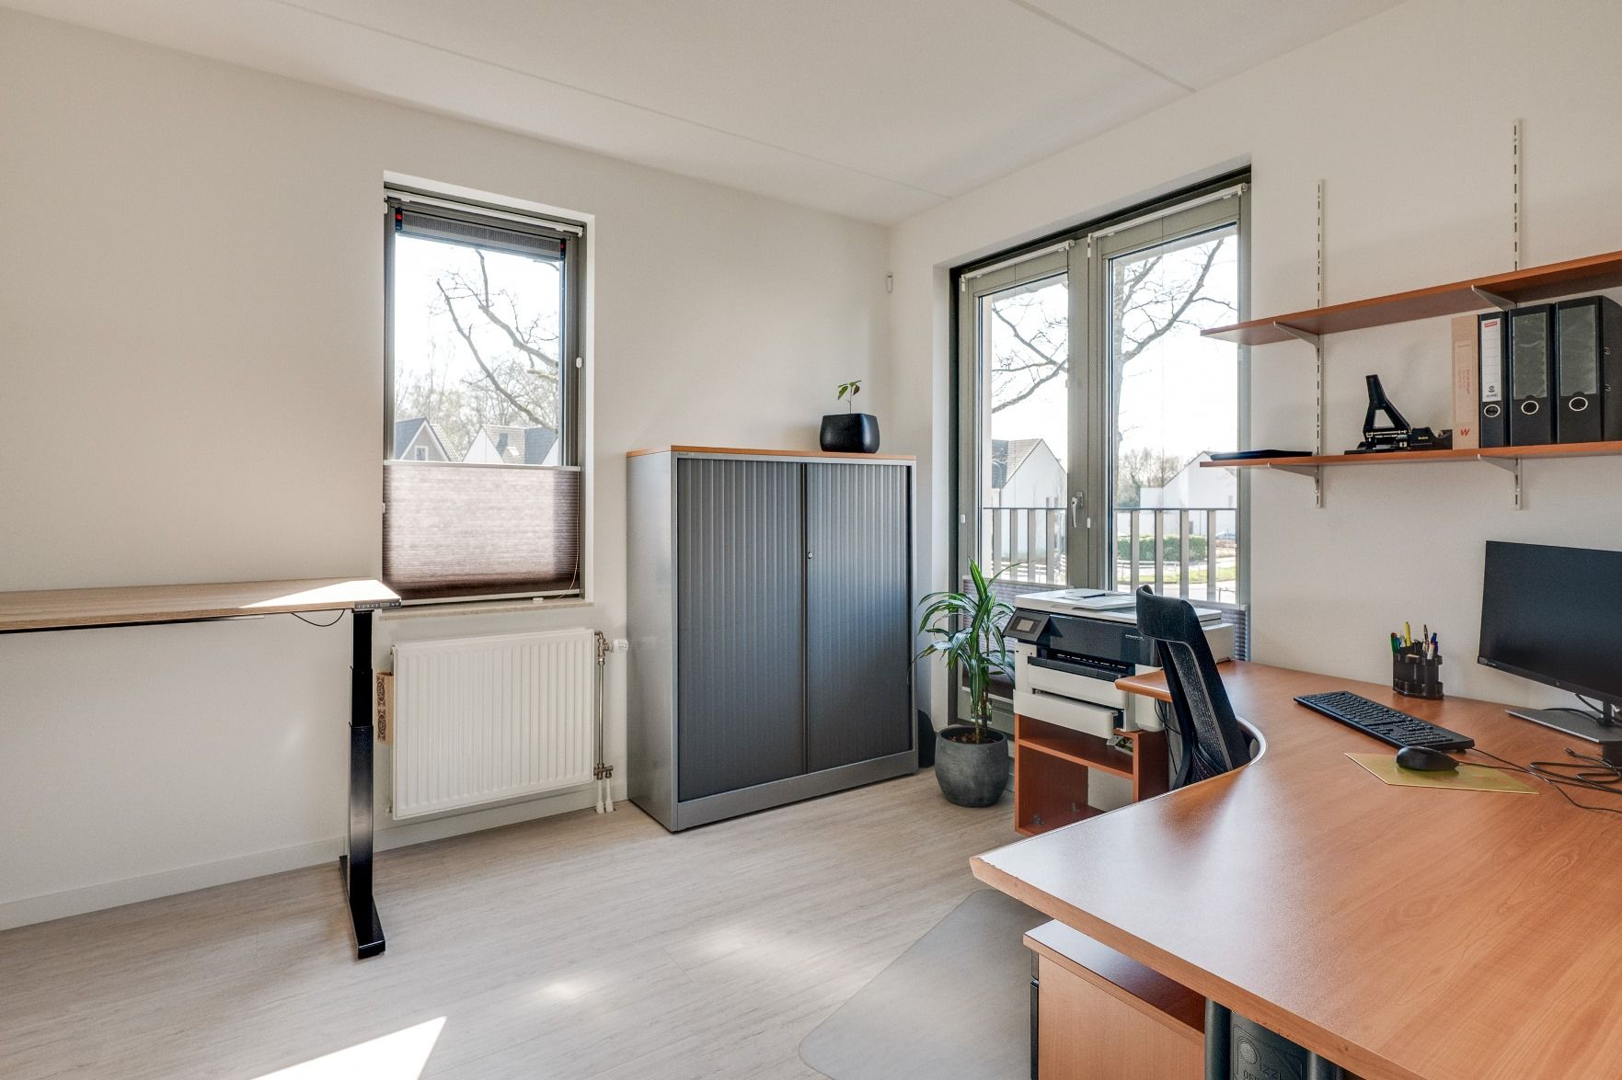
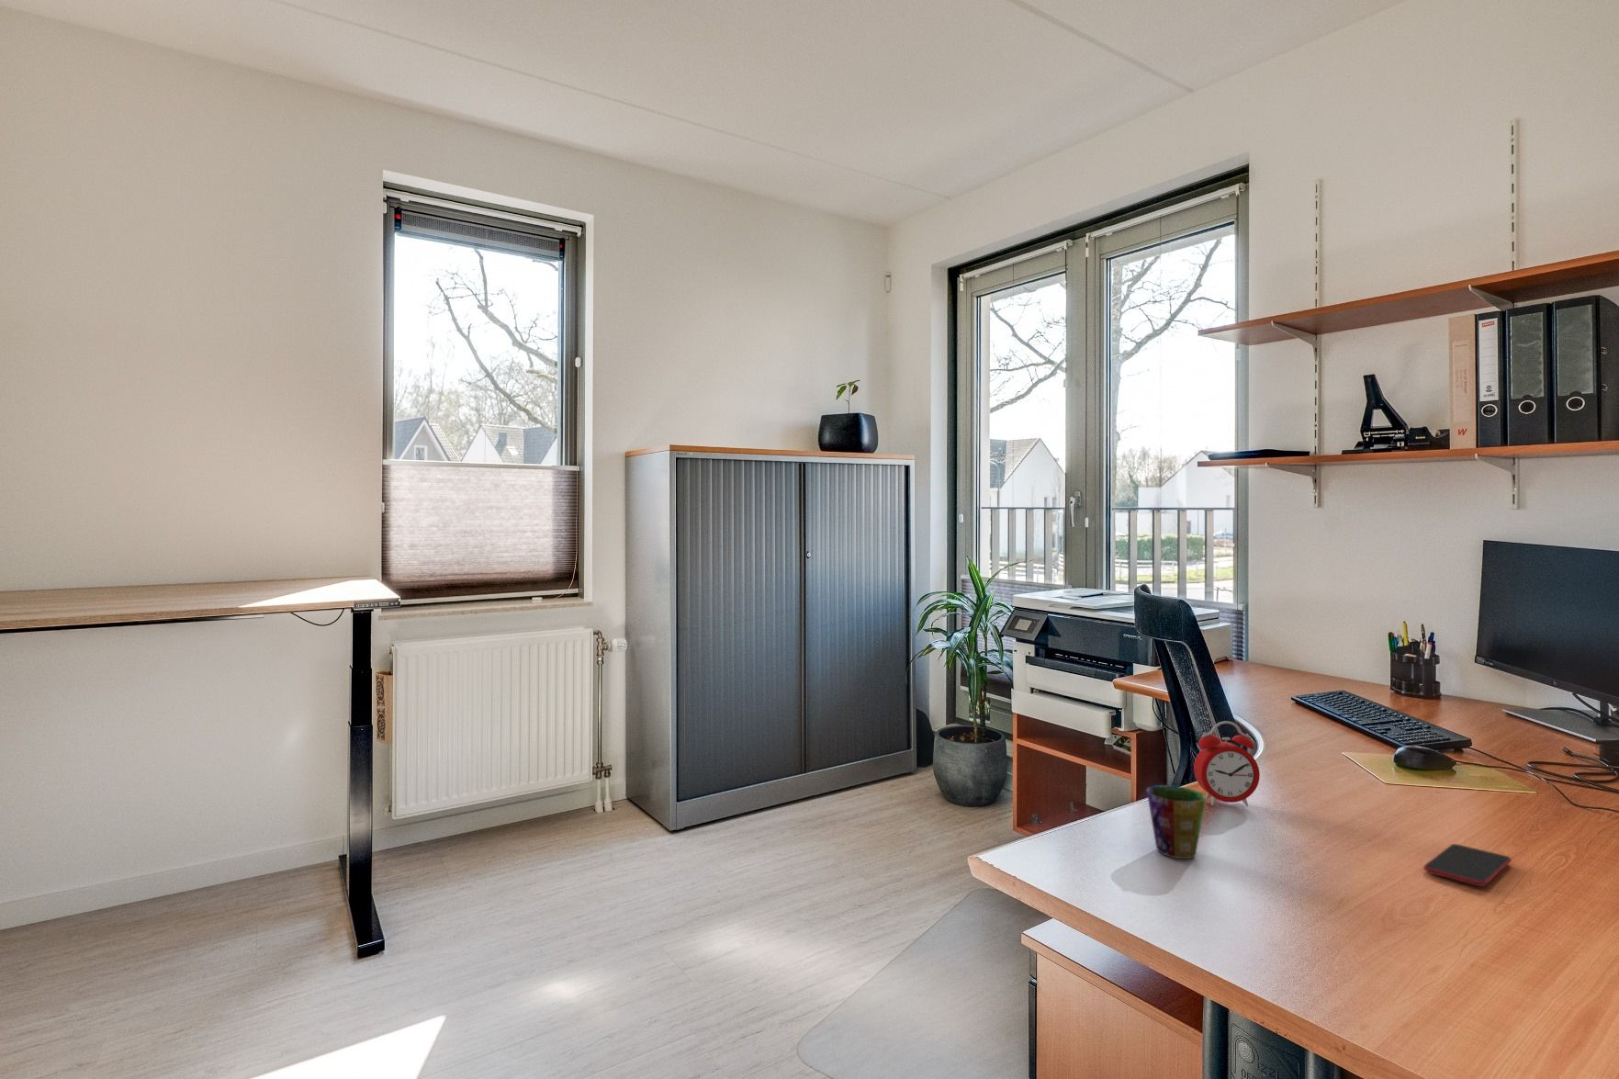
+ smartphone [1423,843,1513,888]
+ alarm clock [1193,720,1260,807]
+ cup [1146,784,1206,860]
